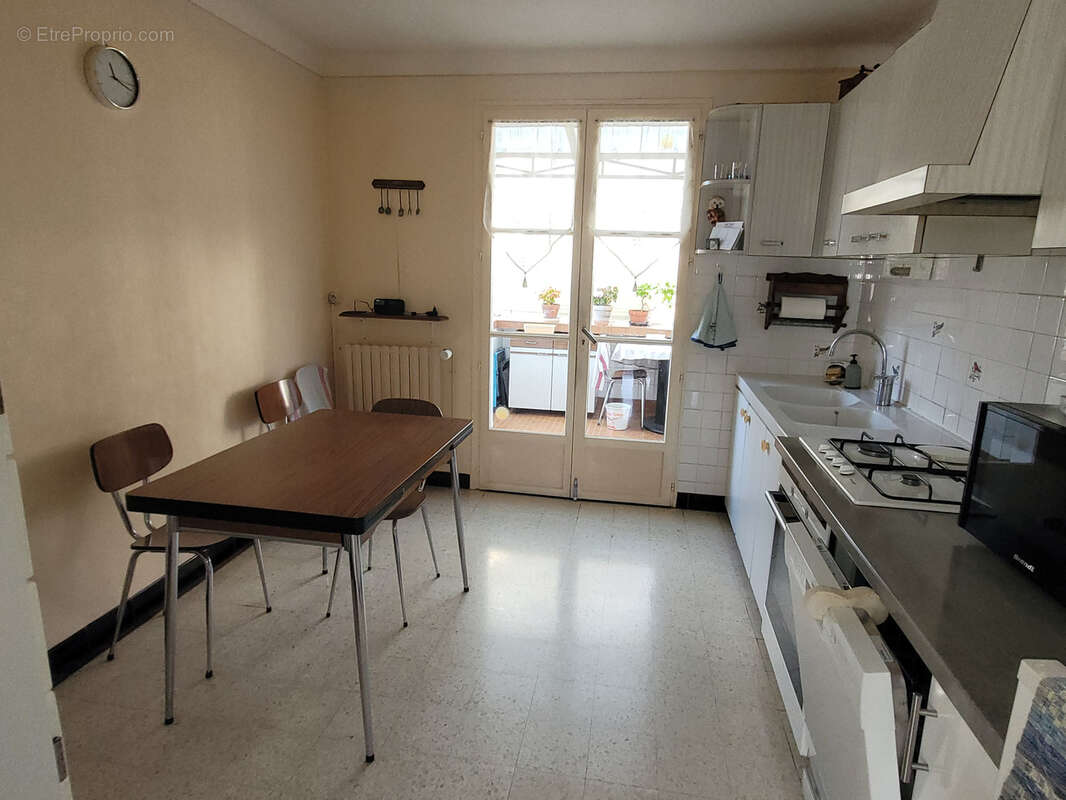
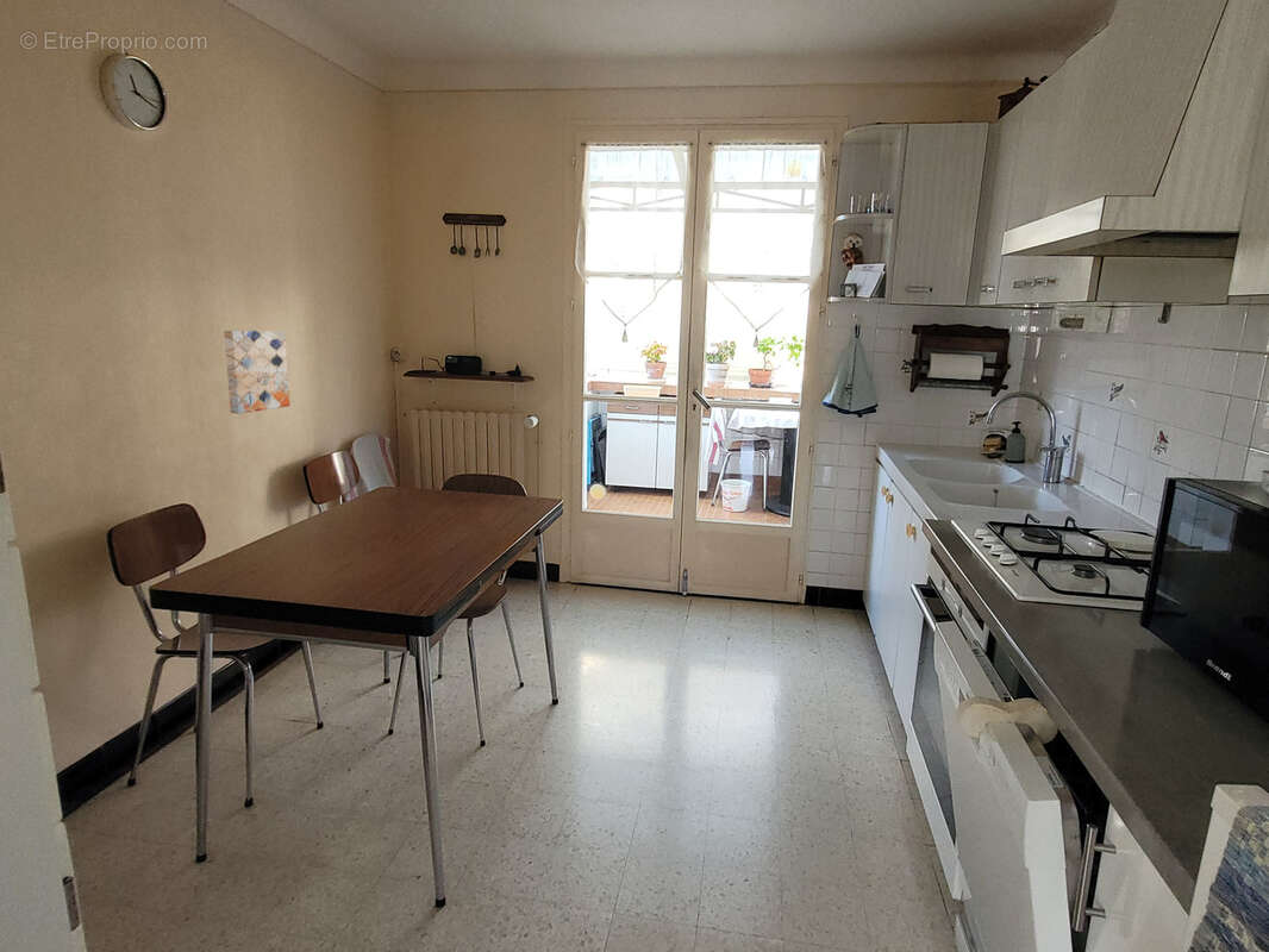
+ wall art [223,330,290,415]
